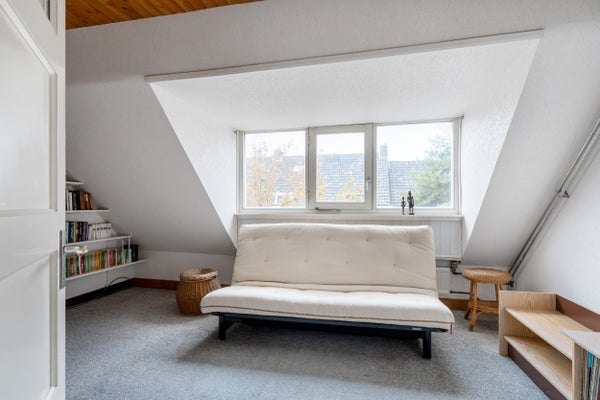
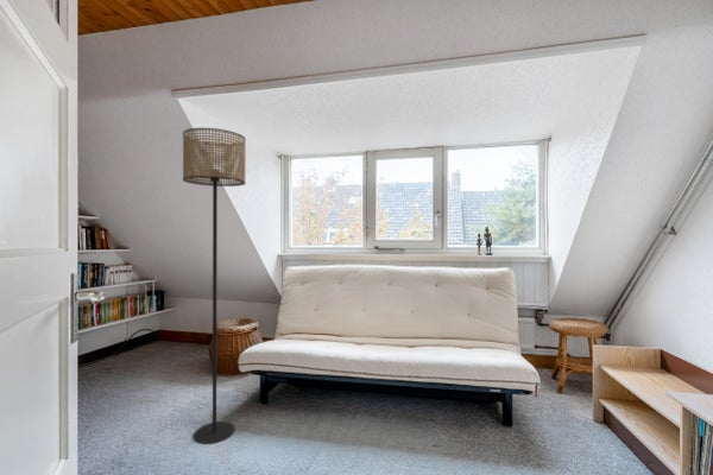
+ floor lamp [182,127,247,445]
